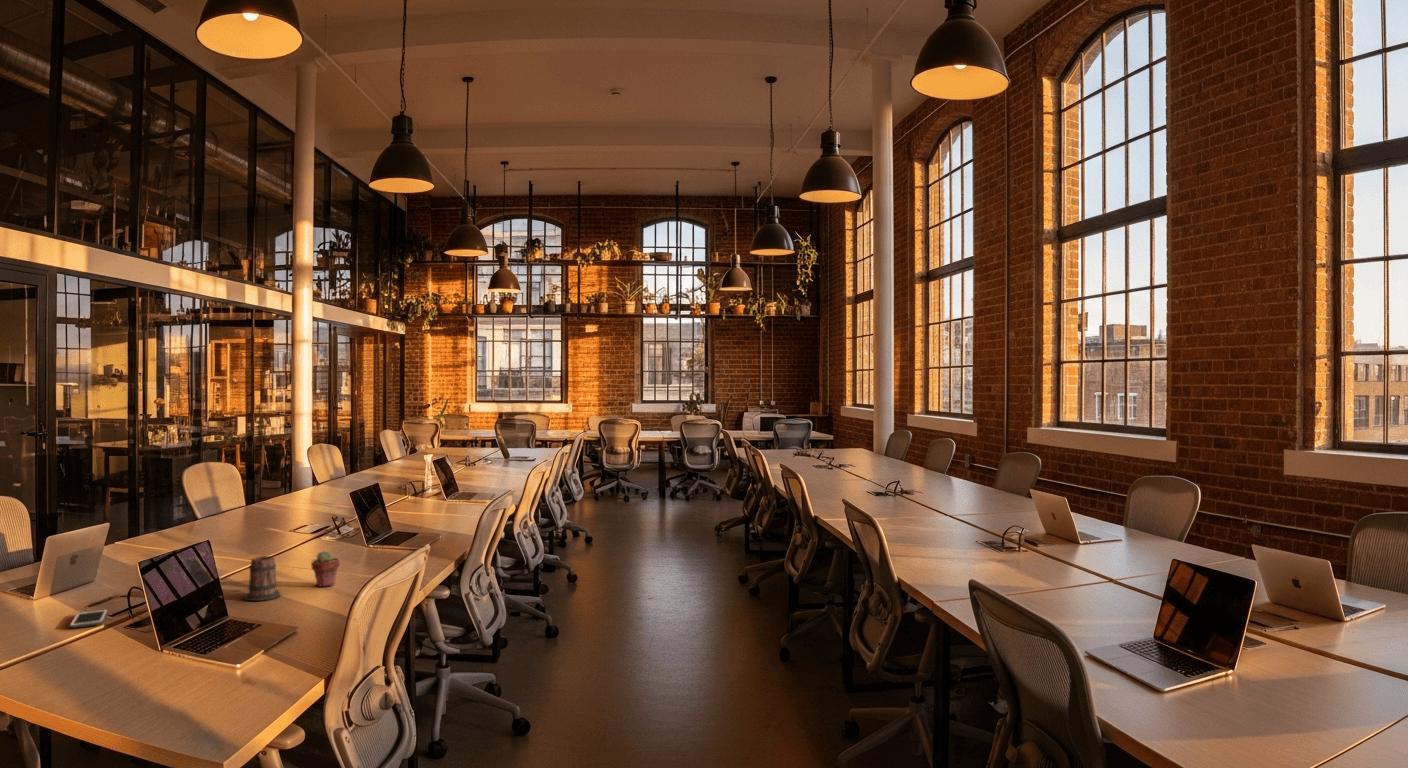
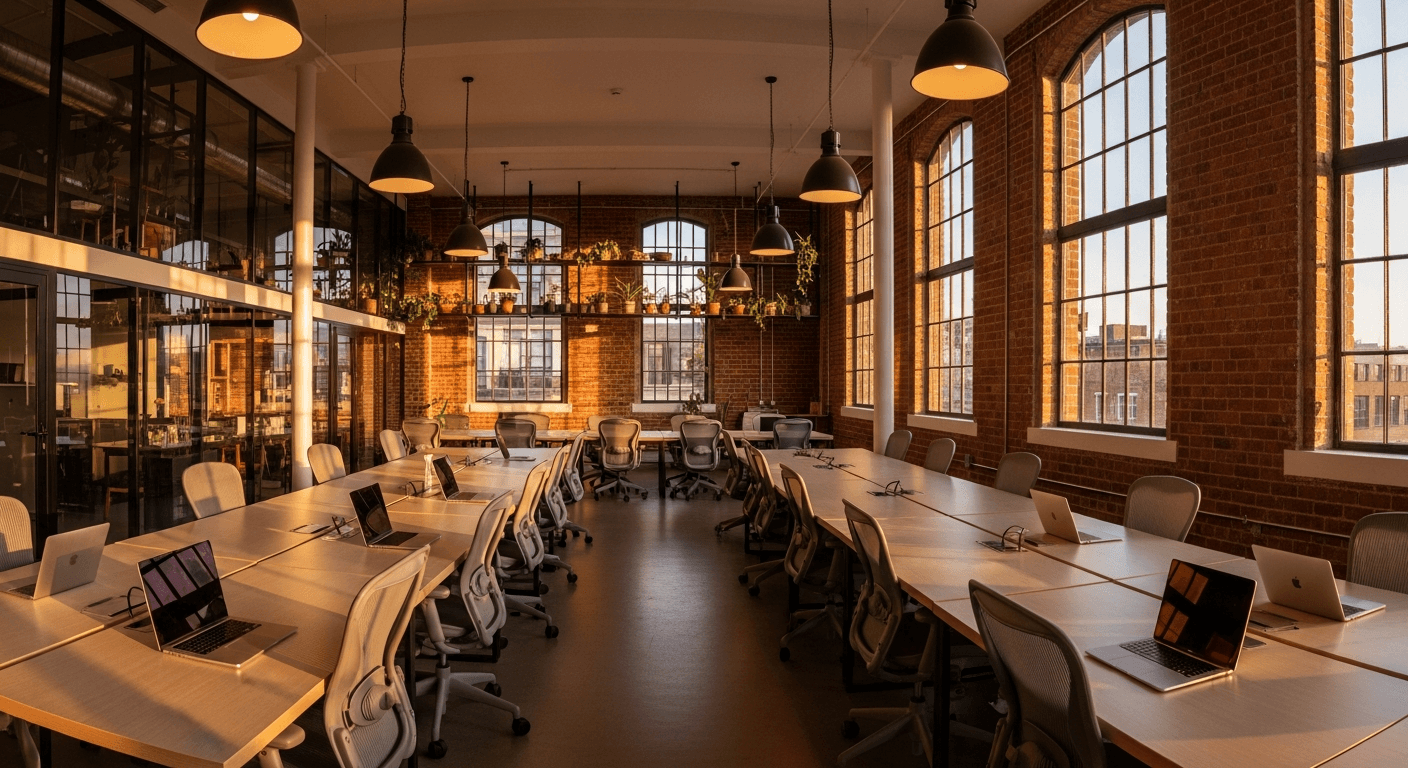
- mug [243,555,282,602]
- cell phone [68,608,109,629]
- potted succulent [310,550,341,588]
